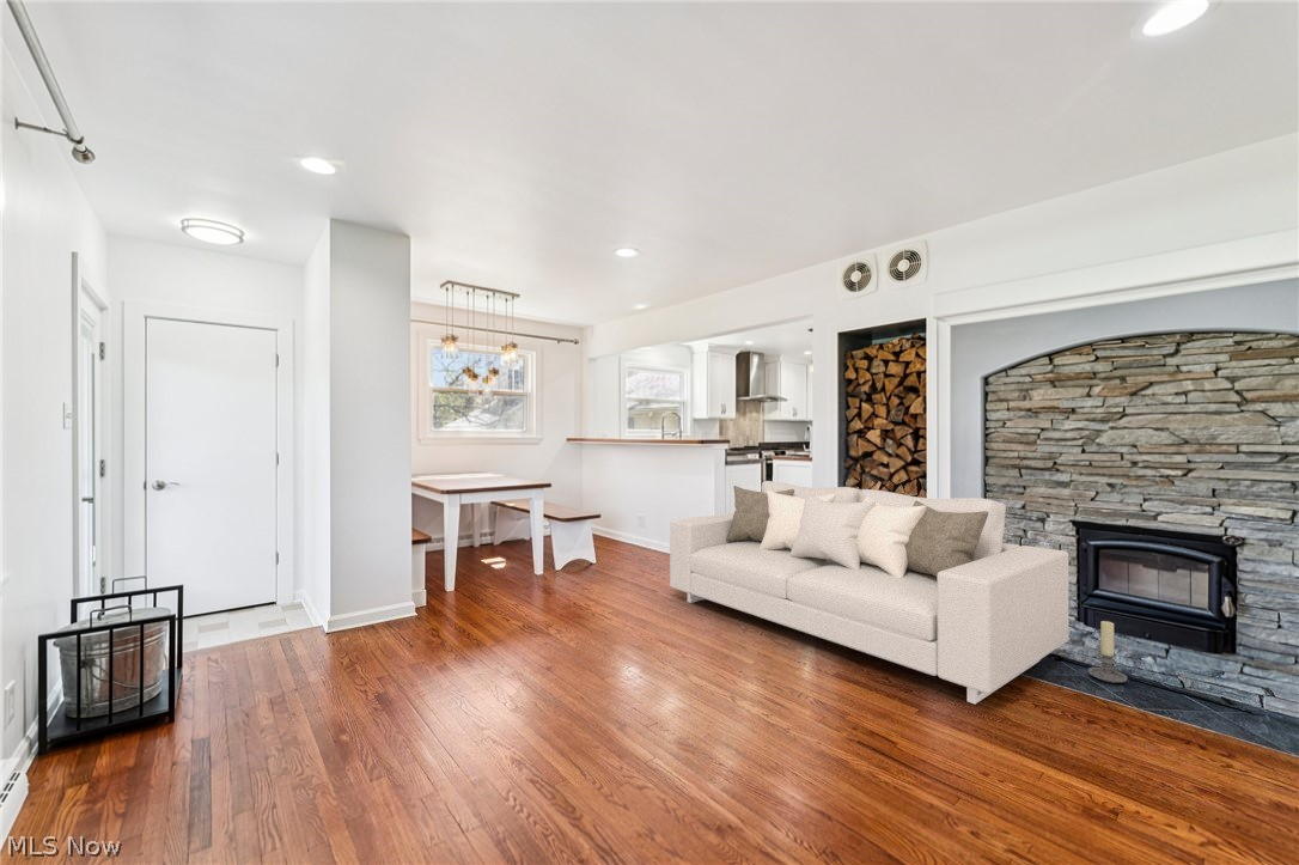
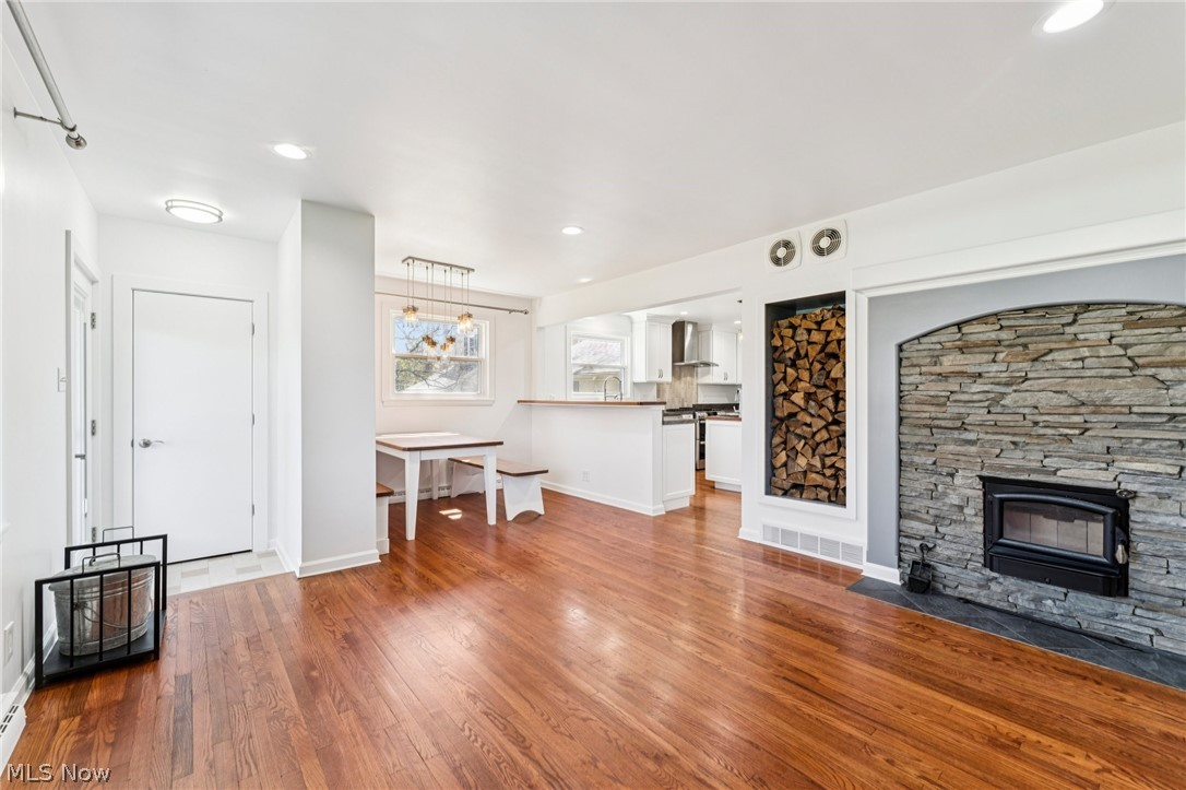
- sofa [669,480,1069,705]
- candle holder [1086,620,1128,684]
